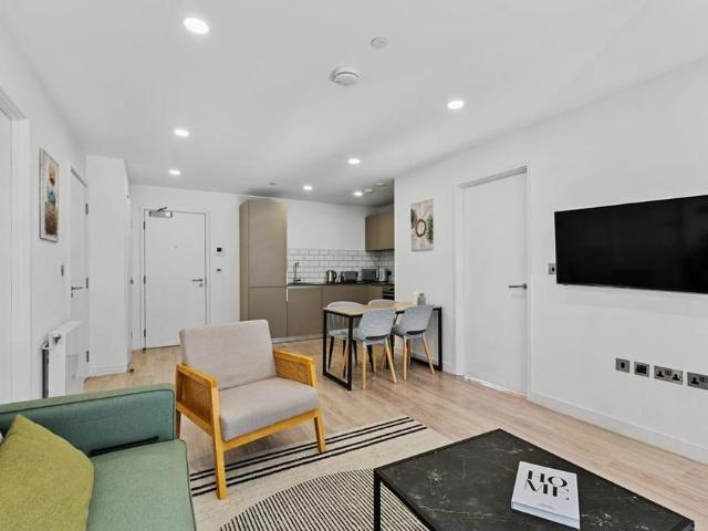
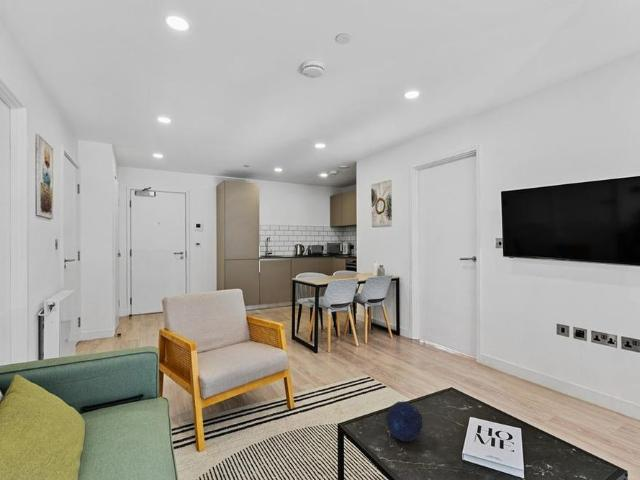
+ decorative orb [385,401,424,442]
